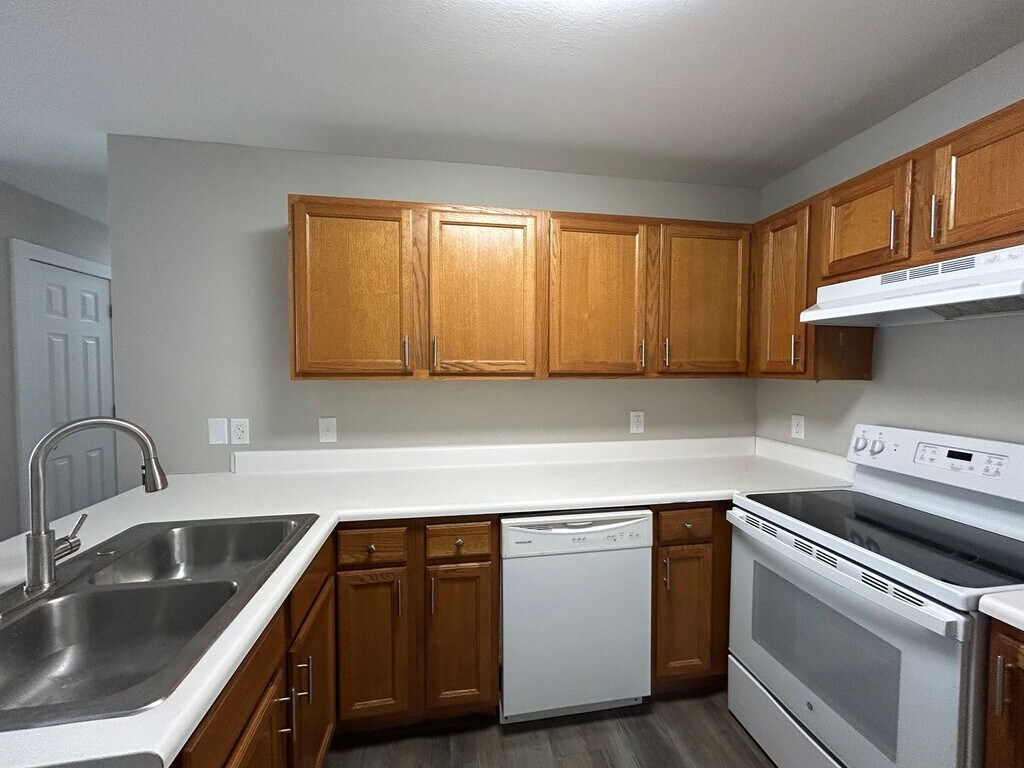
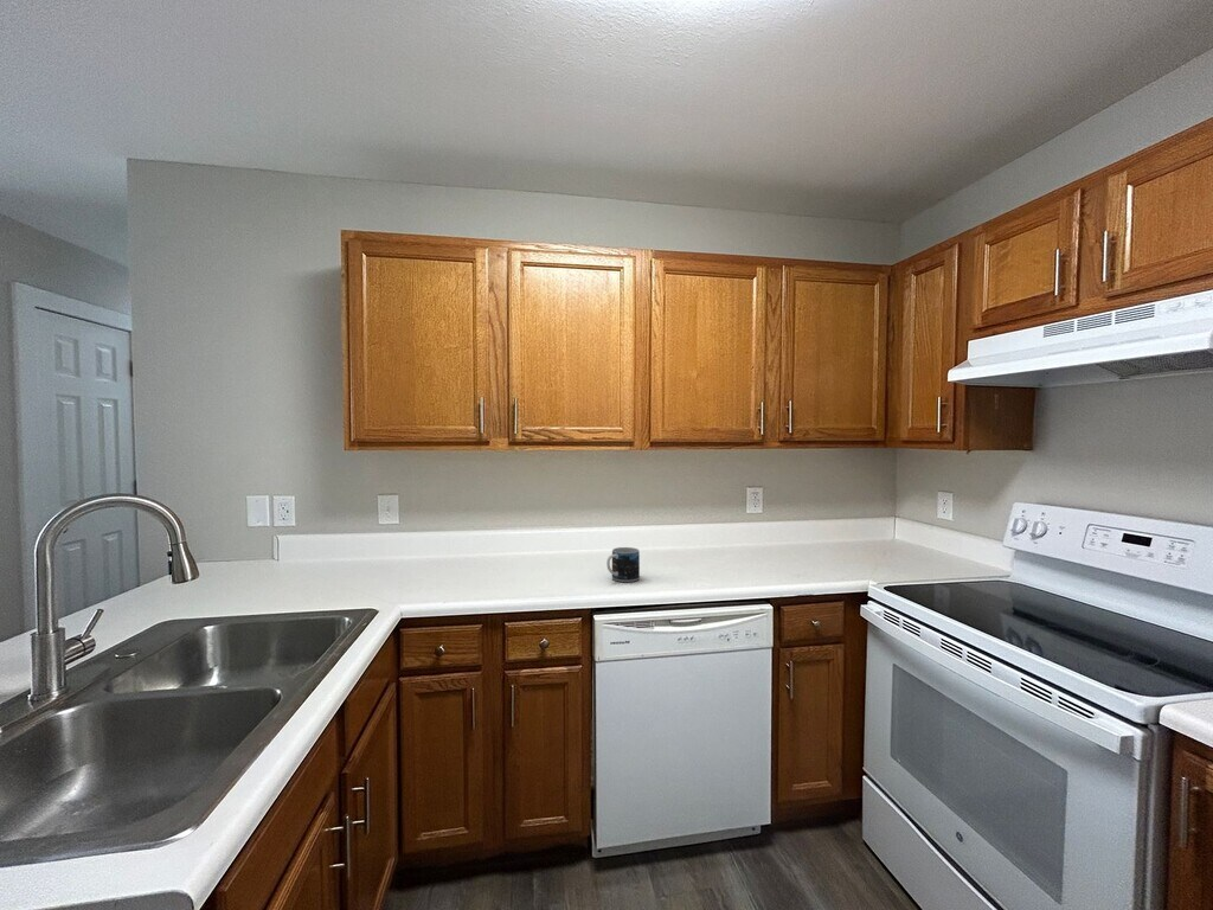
+ mug [605,546,641,583]
